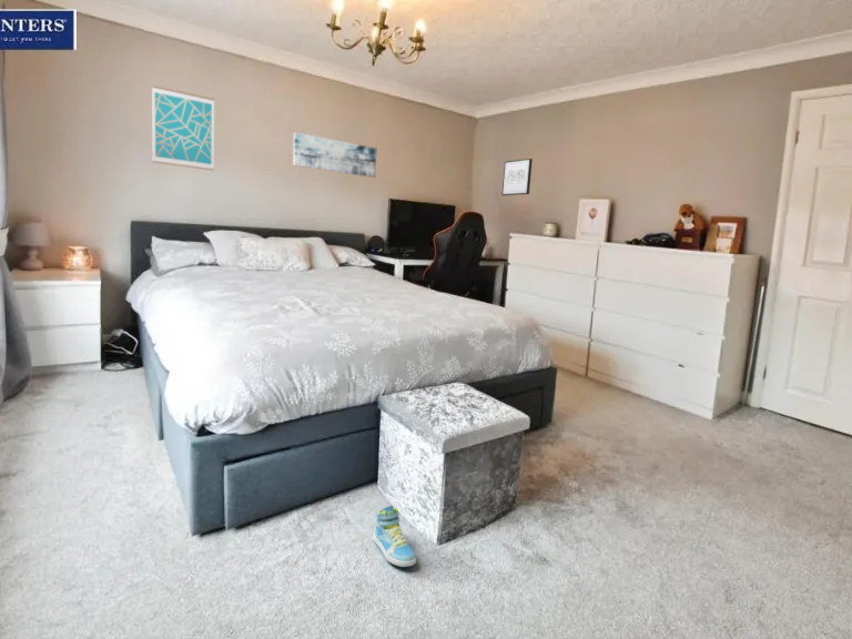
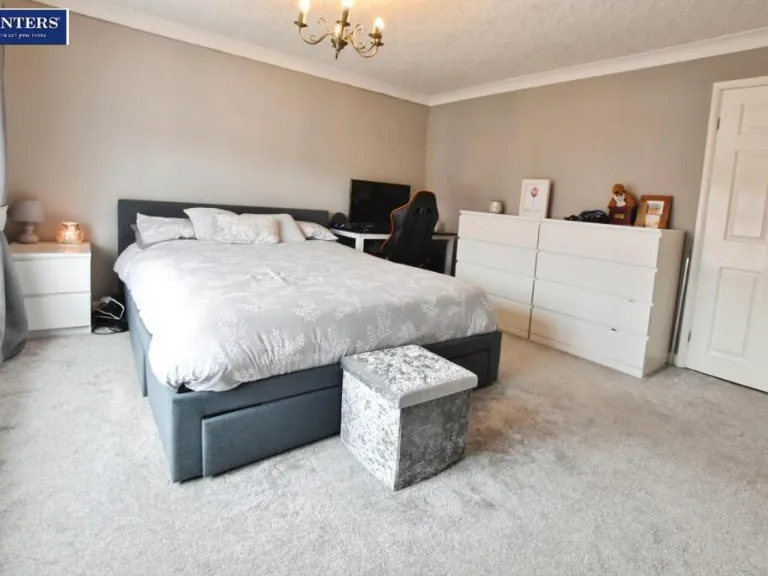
- sneaker [372,505,417,568]
- wall art [292,131,378,179]
- wall art [501,158,534,196]
- wall art [151,84,215,172]
